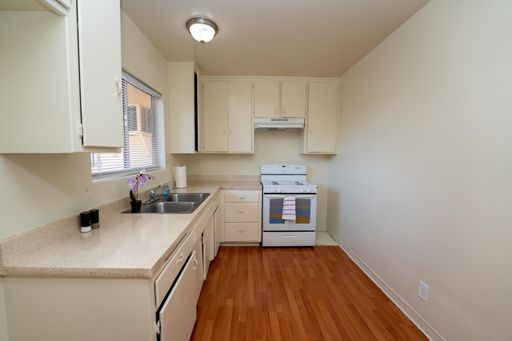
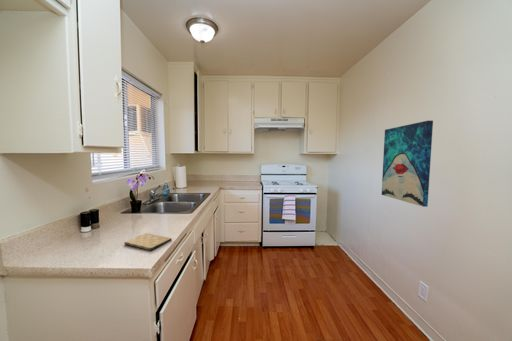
+ cutting board [123,232,172,251]
+ wall art [381,120,434,208]
